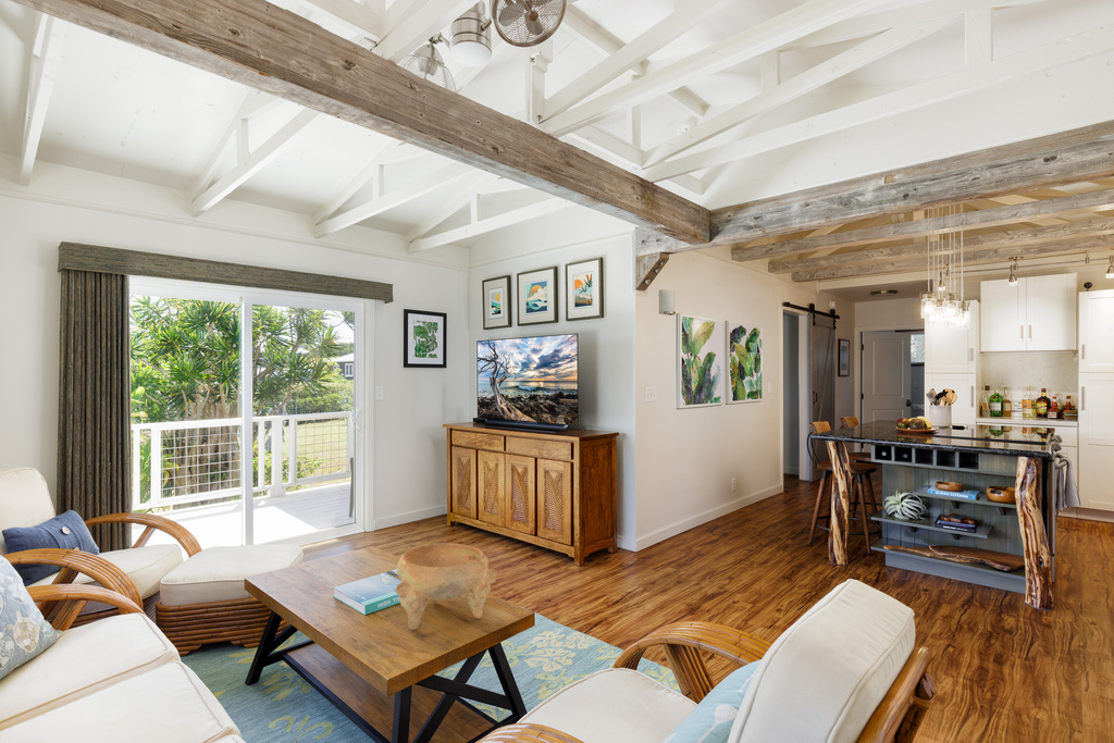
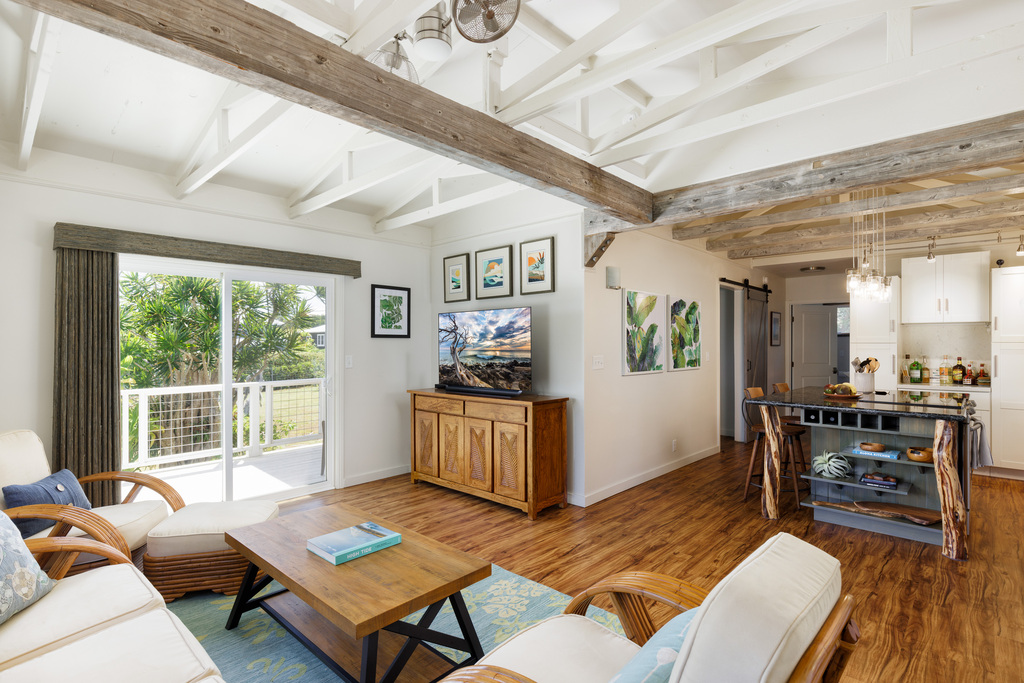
- decorative bowl [394,542,498,631]
